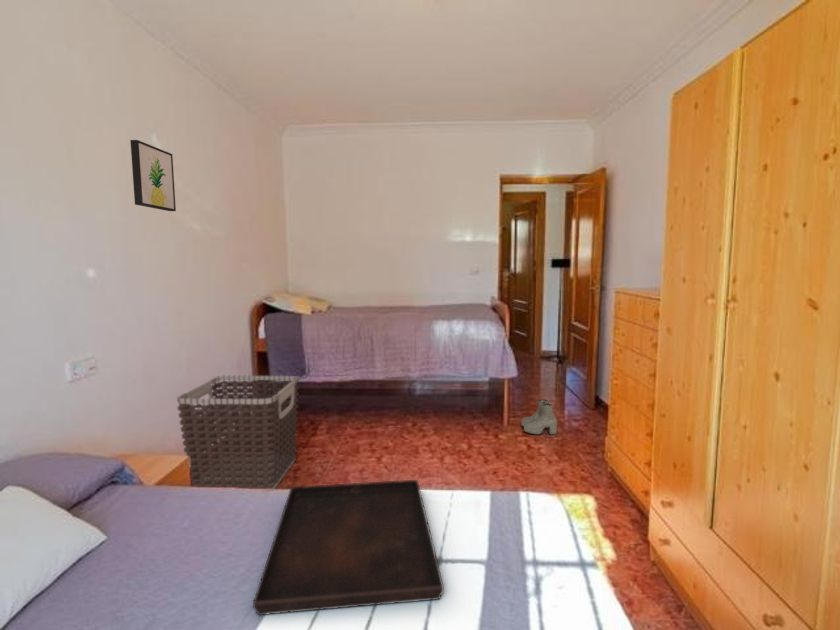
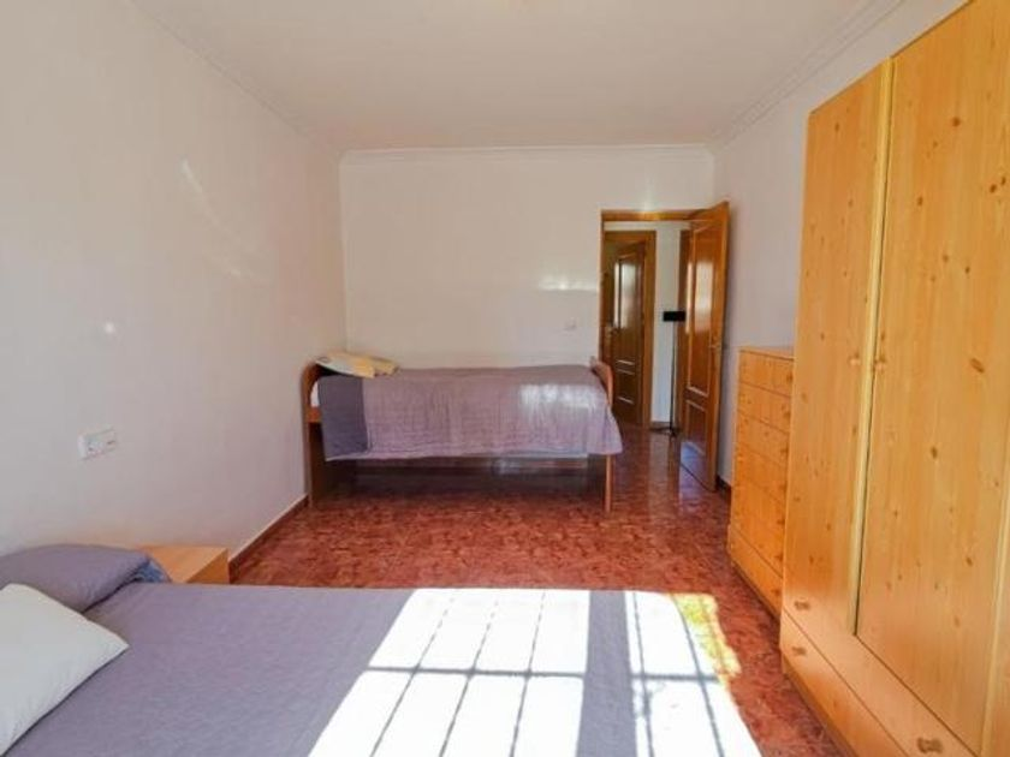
- serving tray [252,479,445,616]
- boots [520,398,558,436]
- wall art [129,139,177,212]
- clothes hamper [176,374,300,493]
